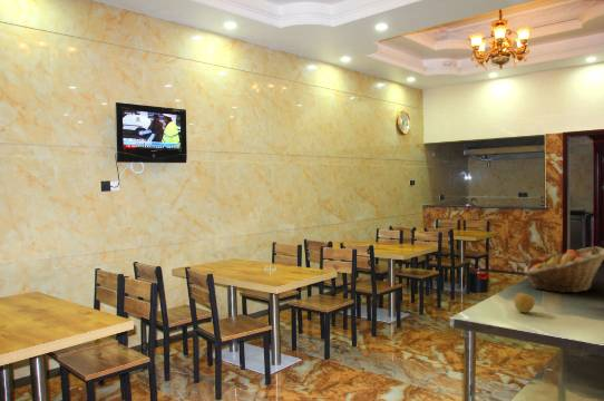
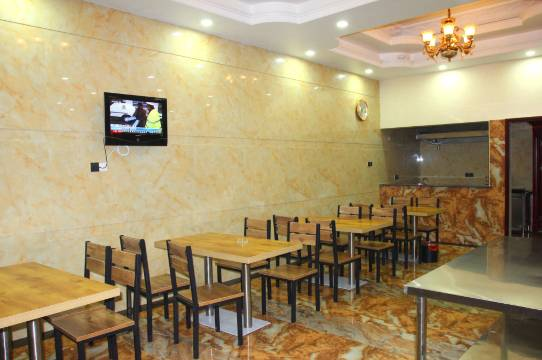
- fruit basket [523,246,604,294]
- apple [514,292,536,314]
